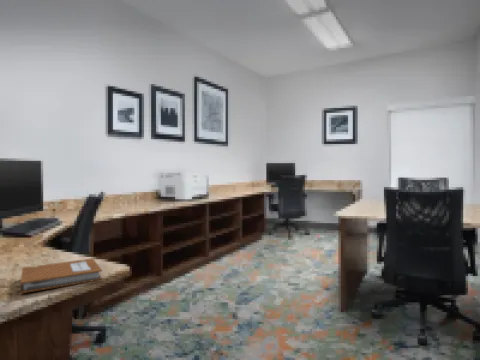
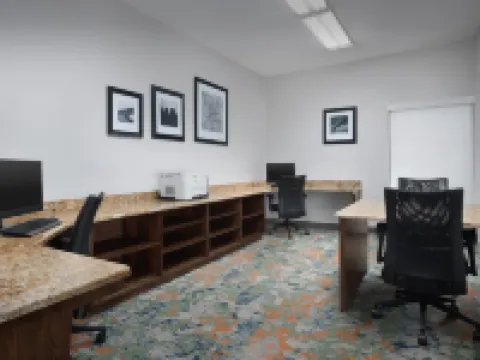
- notebook [20,257,103,294]
